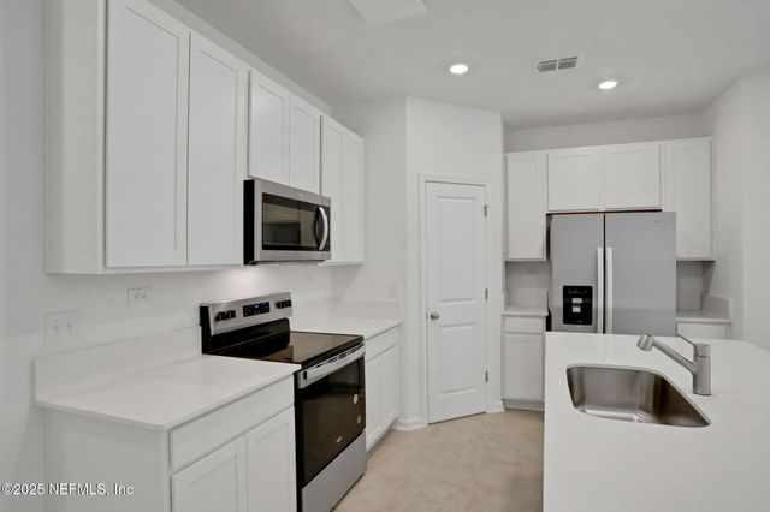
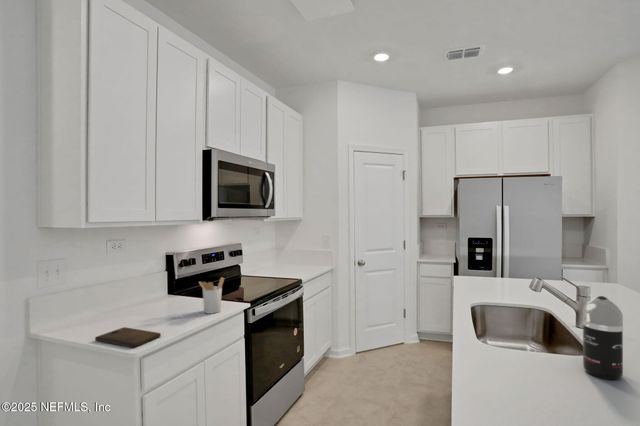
+ spray bottle [581,295,624,380]
+ cutting board [94,326,162,348]
+ utensil holder [198,276,225,314]
